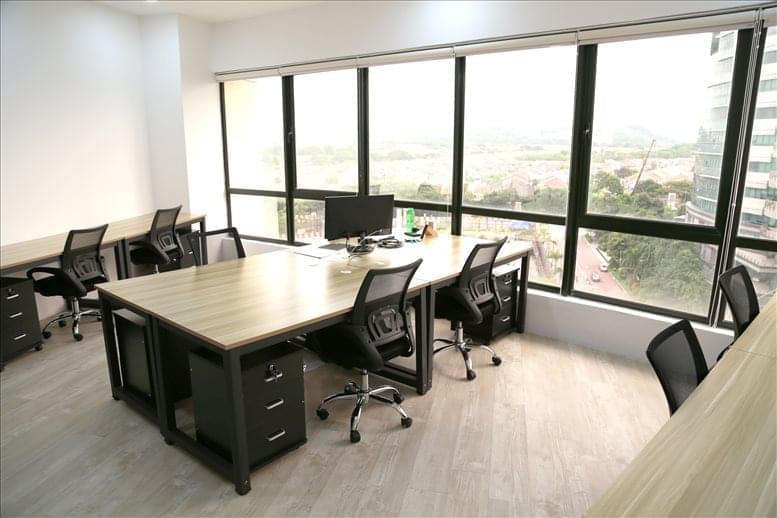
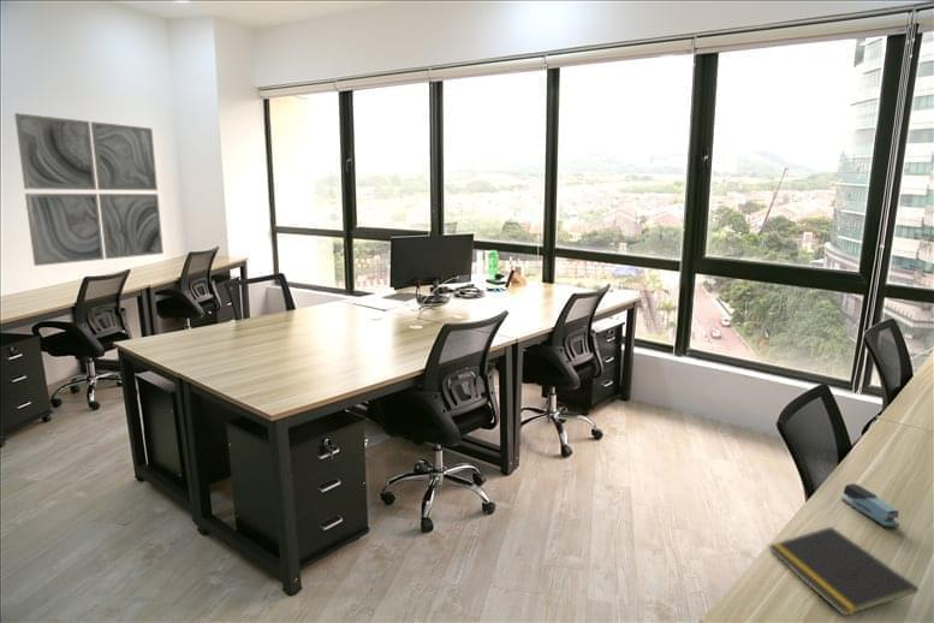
+ notepad [767,526,920,617]
+ stapler [840,482,900,529]
+ wall art [13,112,165,267]
